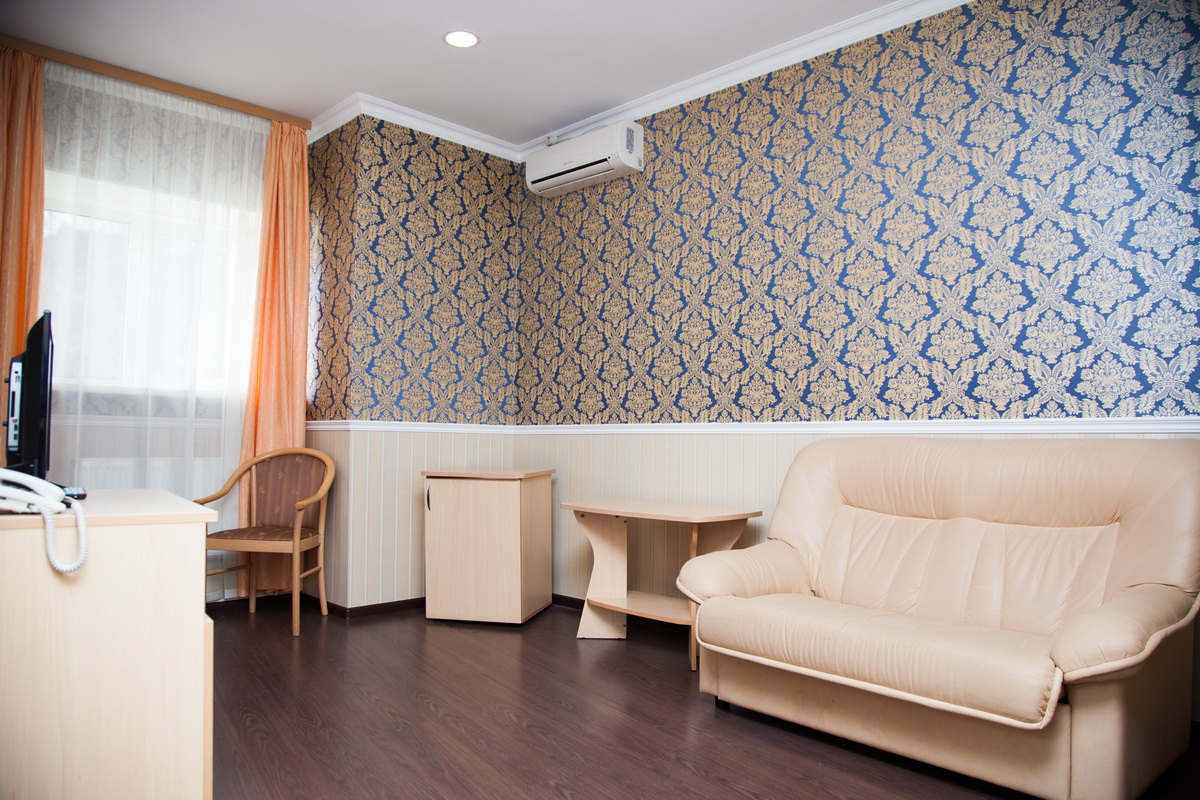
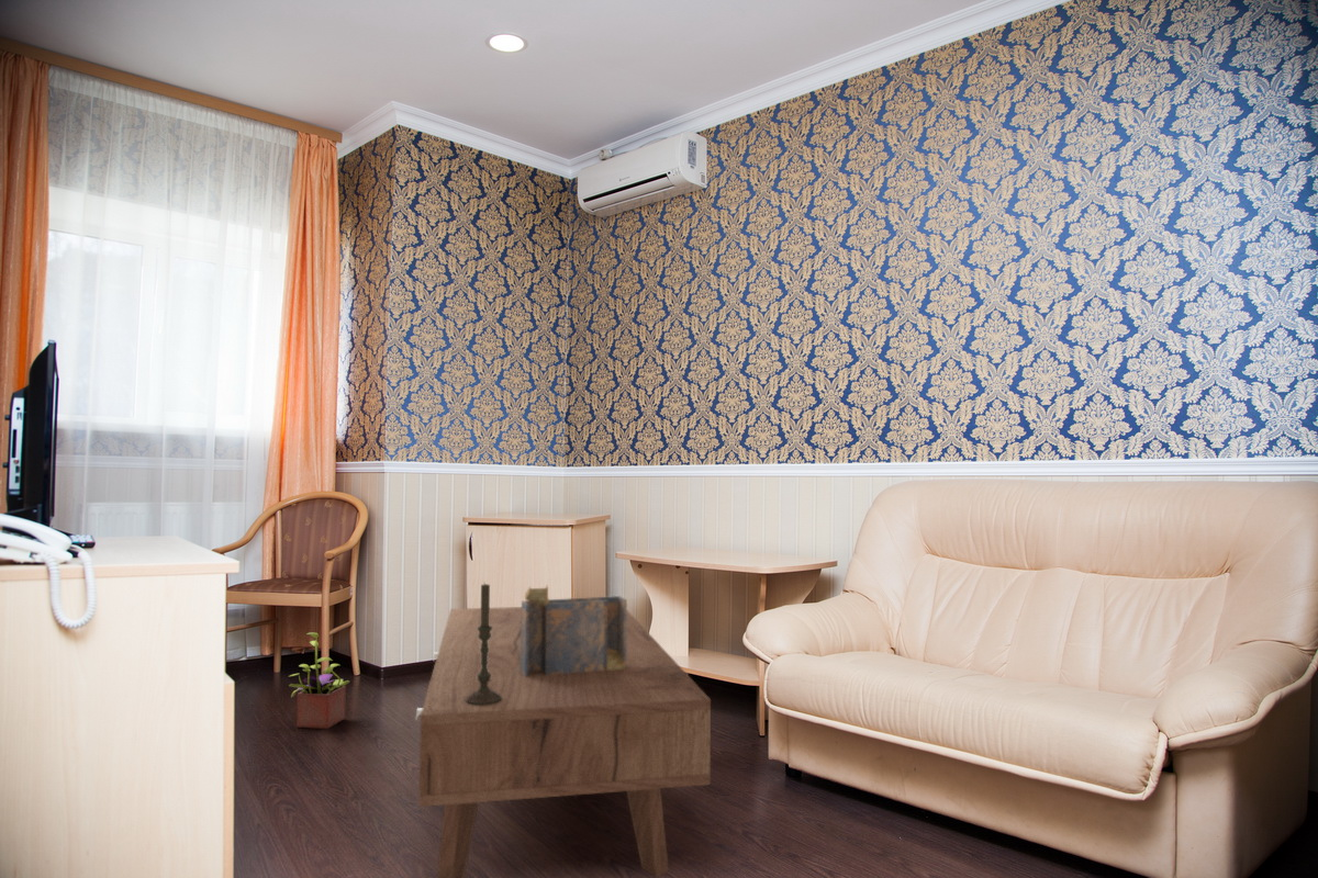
+ candle [466,581,502,706]
+ coffee table [414,606,712,878]
+ books [521,584,628,677]
+ potted plant [288,631,350,730]
